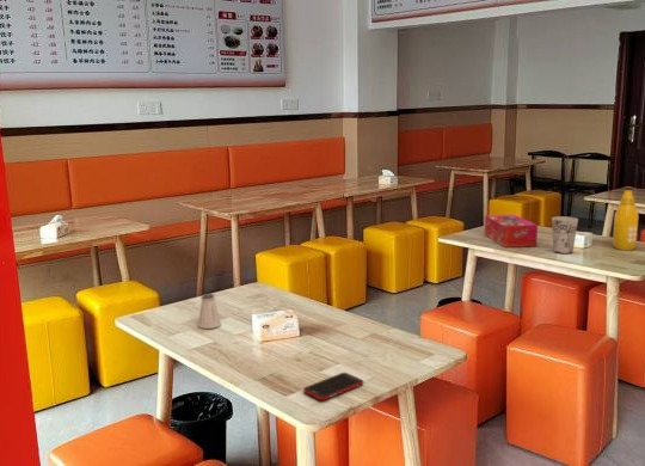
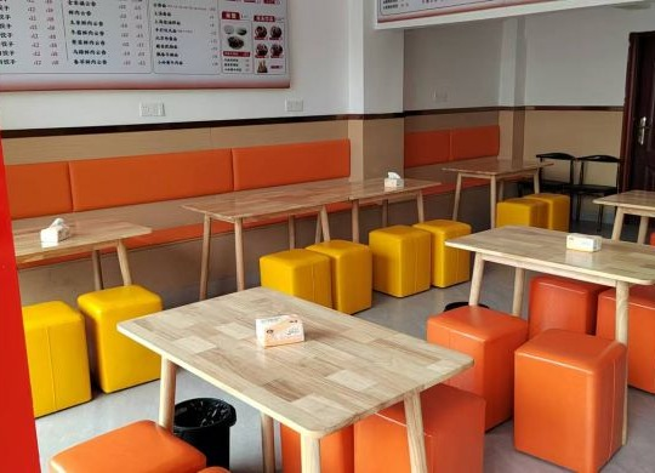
- cell phone [302,372,364,401]
- saltshaker [197,293,222,330]
- cup [551,215,579,255]
- bottle [612,185,639,251]
- tissue box [484,214,539,249]
